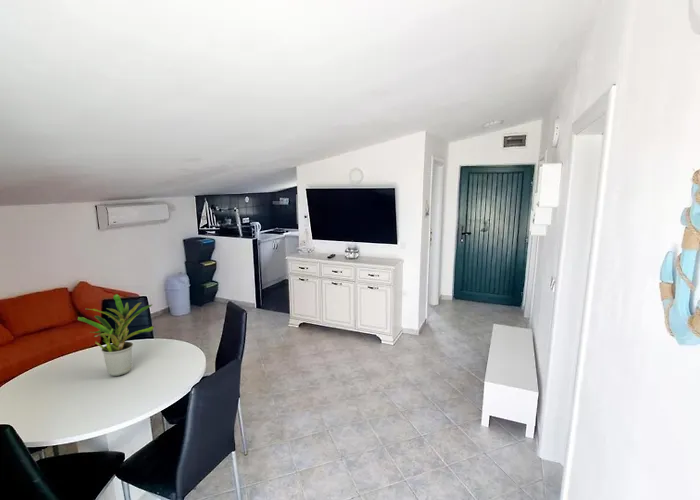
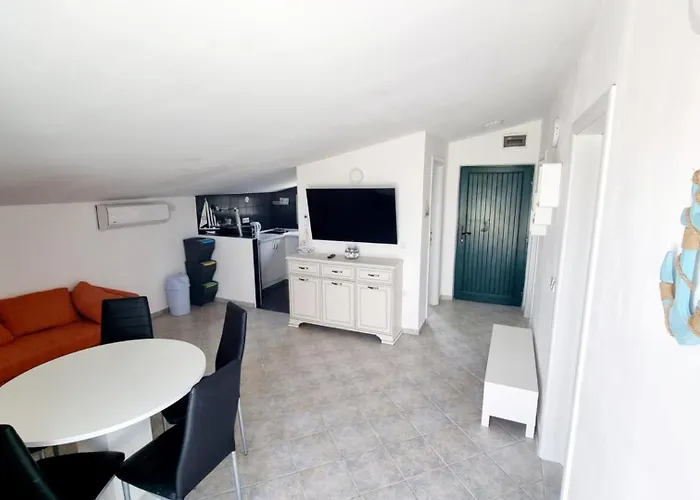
- potted plant [77,293,155,377]
